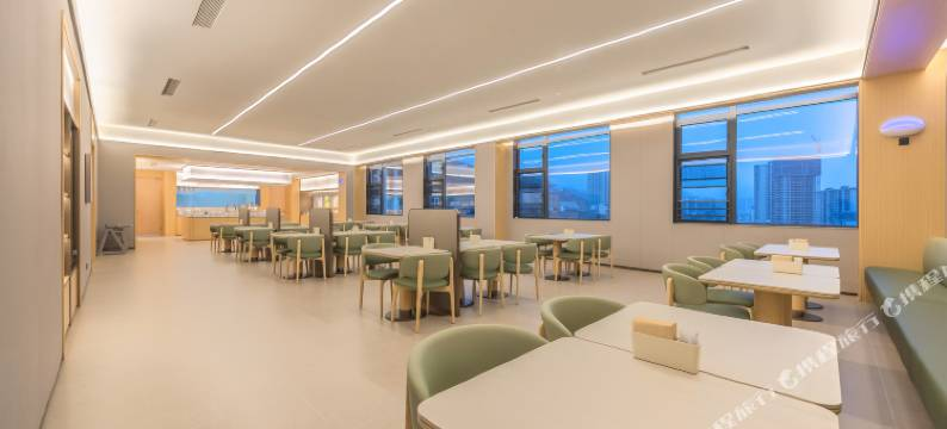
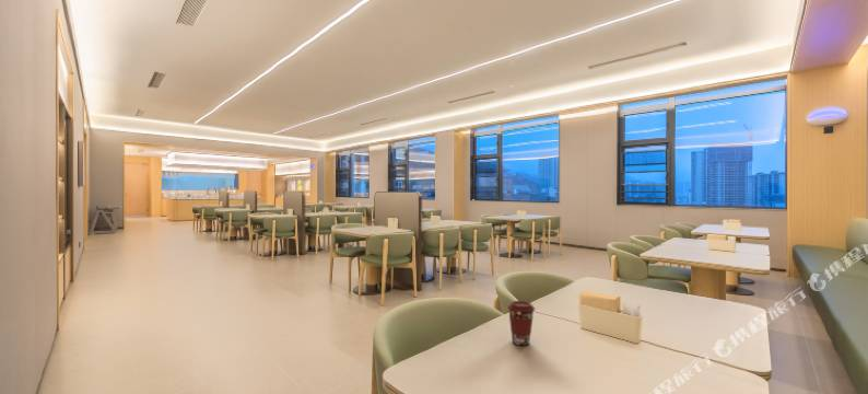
+ coffee cup [506,300,536,346]
